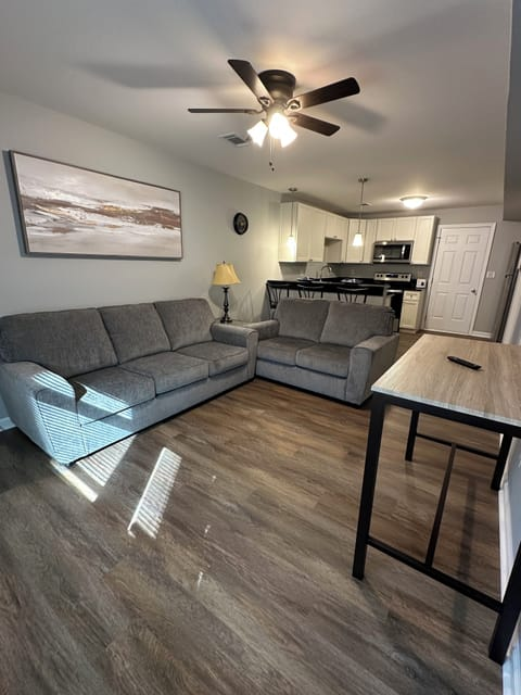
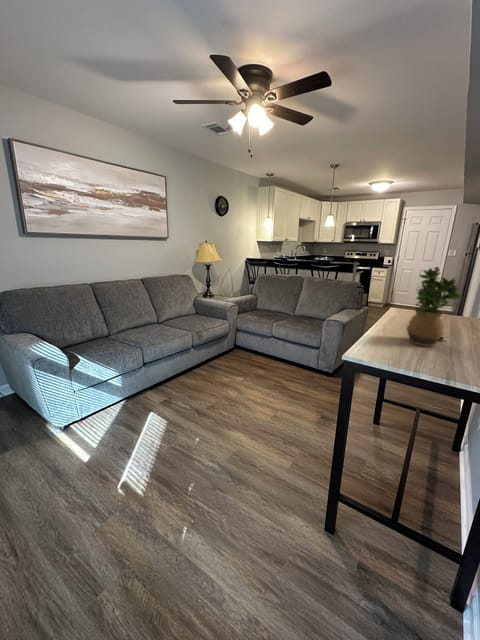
+ potted plant [406,267,463,348]
